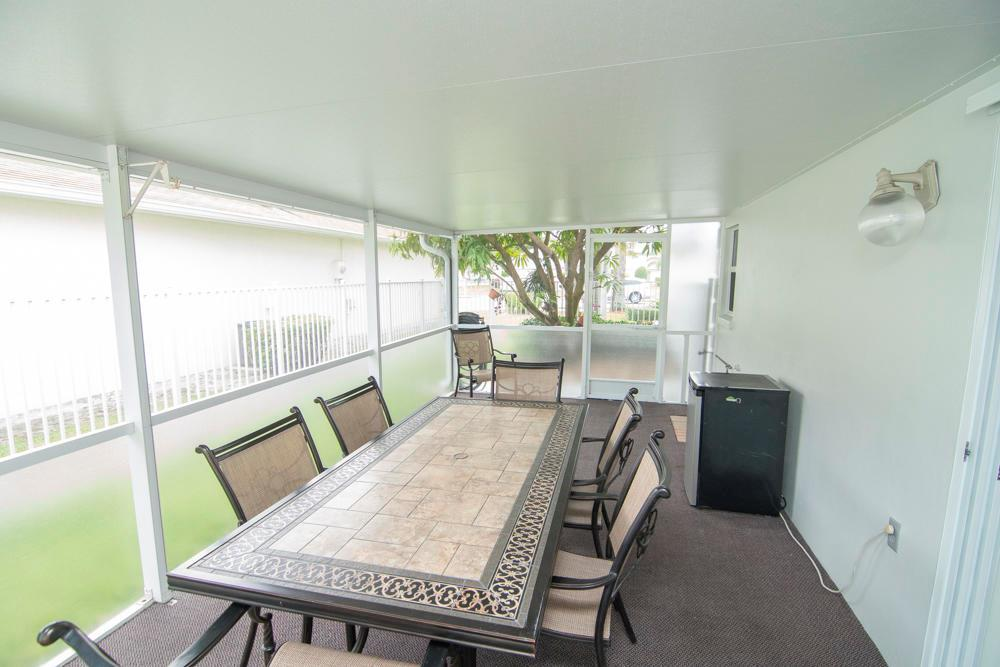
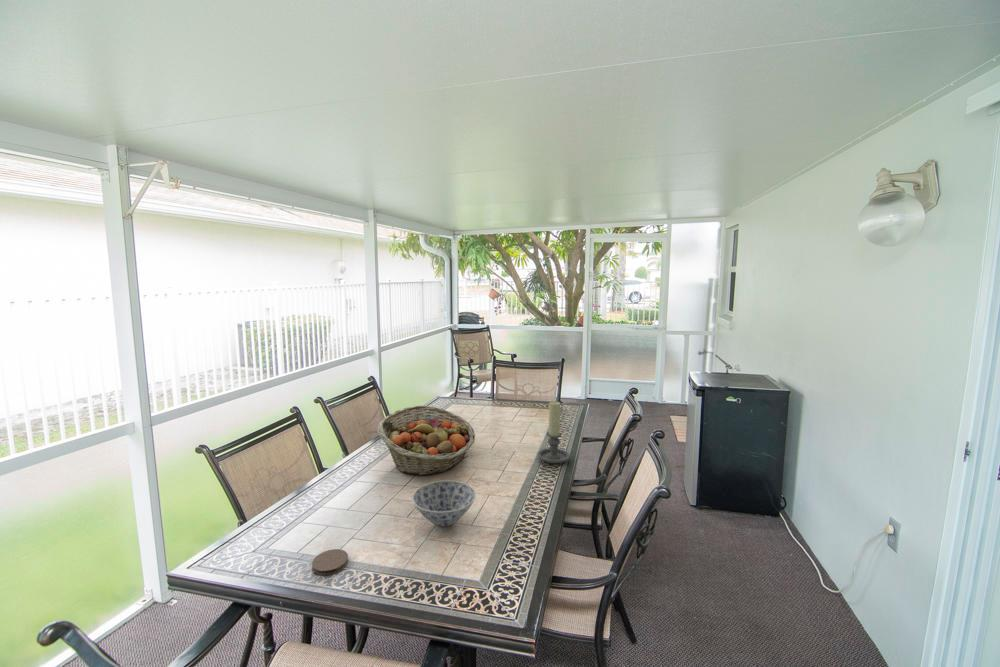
+ fruit basket [377,405,476,476]
+ coaster [311,548,349,576]
+ candle holder [537,400,571,464]
+ bowl [411,480,477,528]
